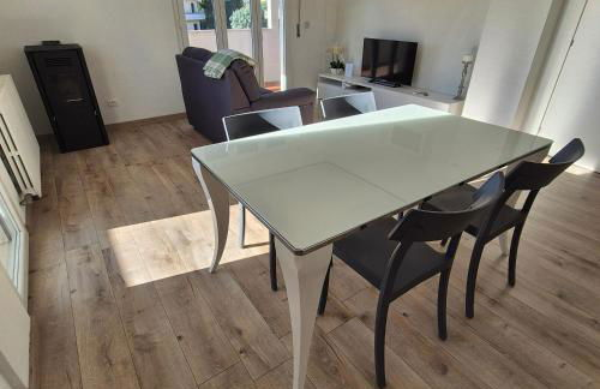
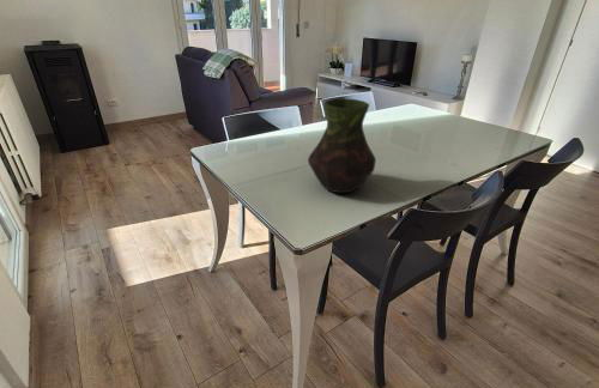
+ vase [307,97,377,194]
